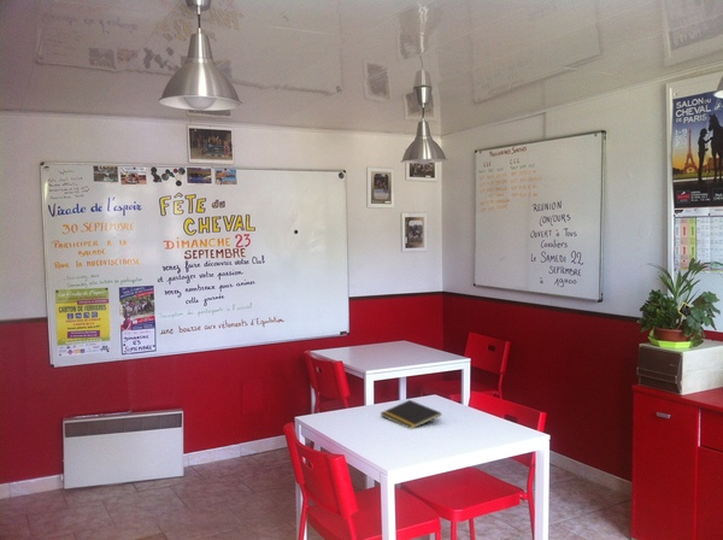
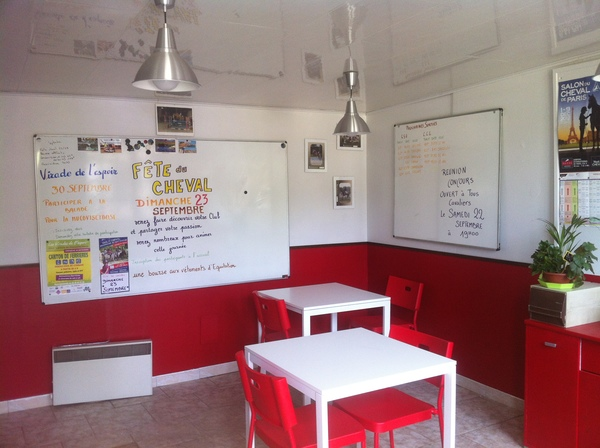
- notepad [380,399,442,430]
